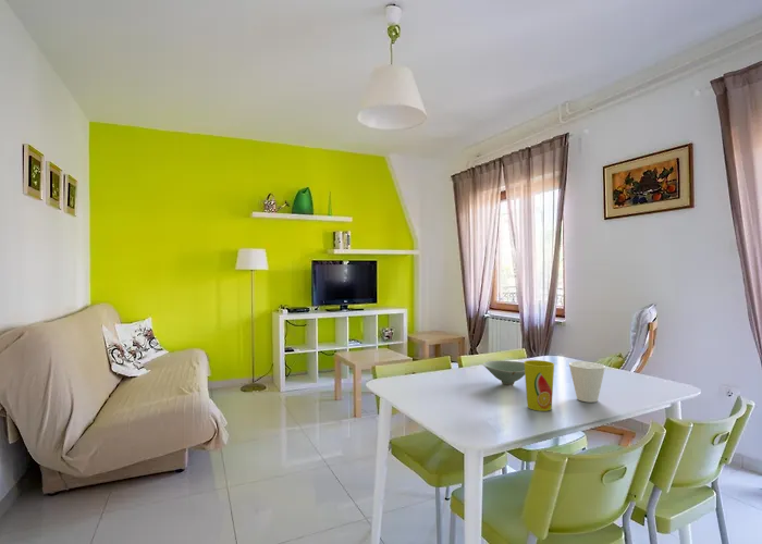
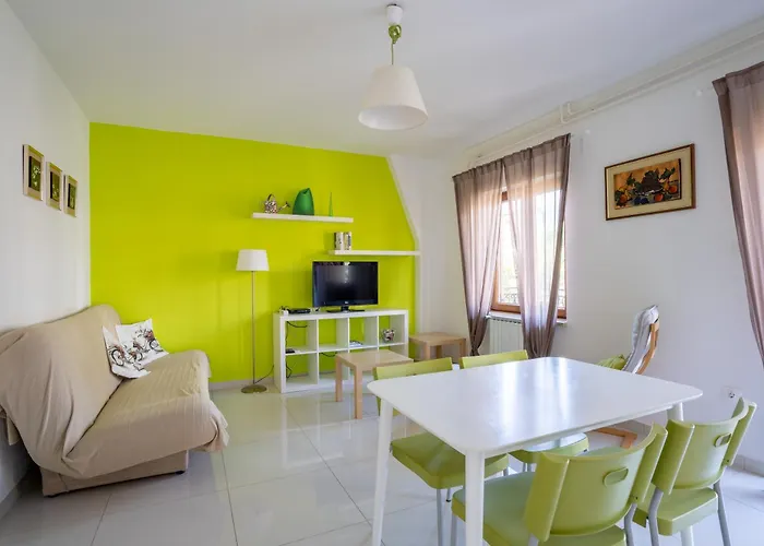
- bowl [482,360,525,386]
- cup [524,359,555,412]
- cup [568,360,606,404]
